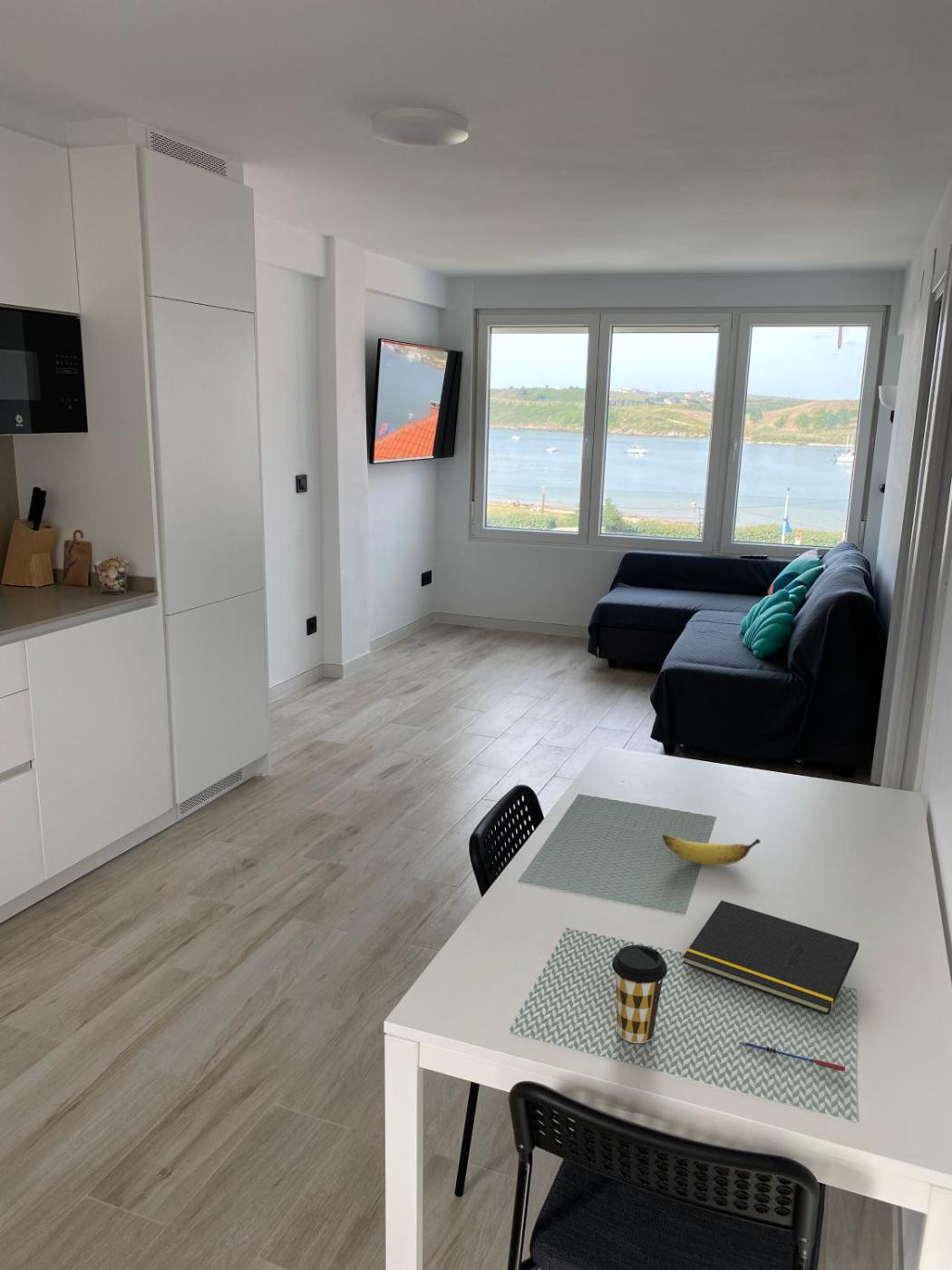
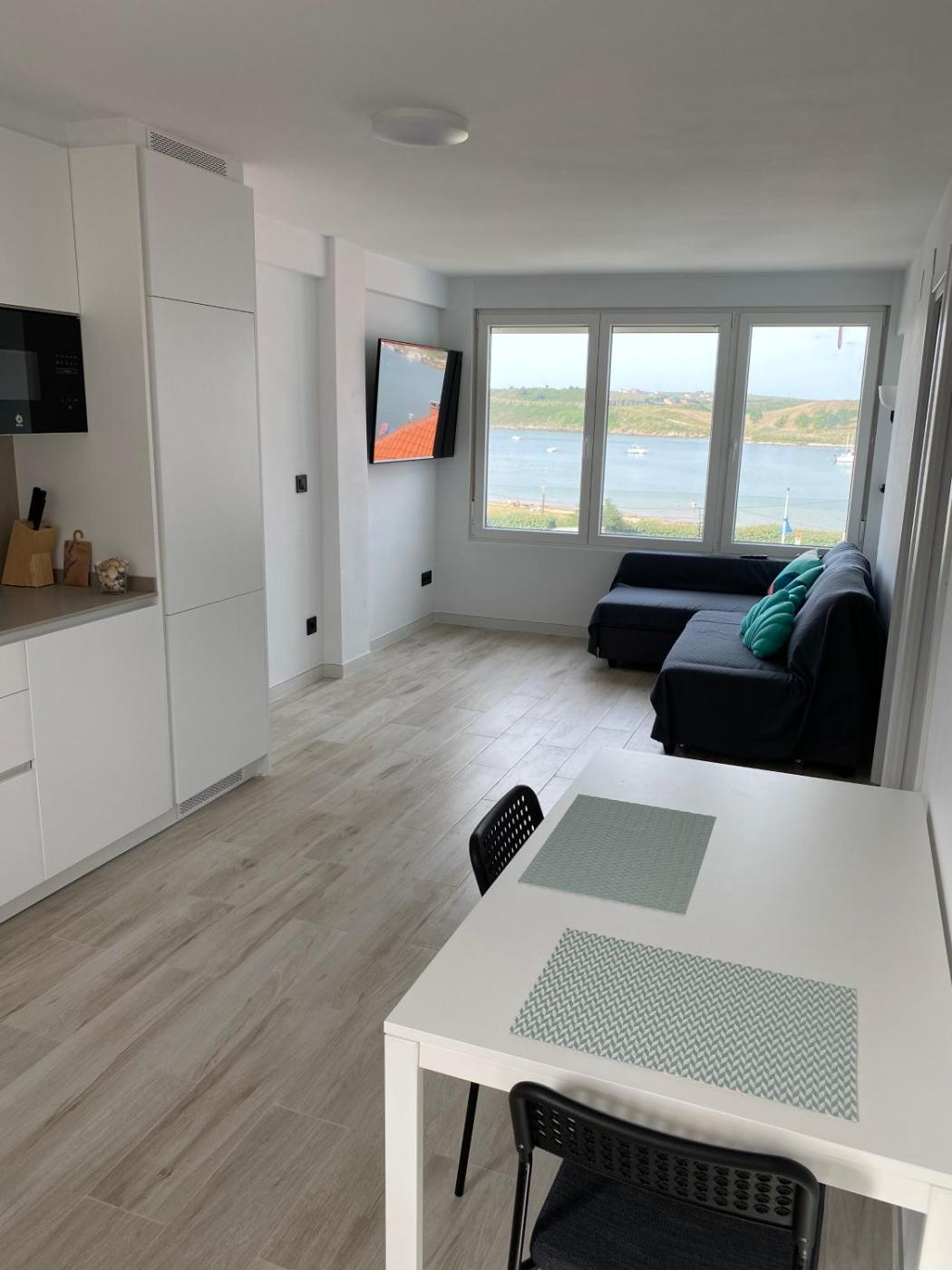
- notepad [683,900,860,1016]
- coffee cup [611,944,668,1044]
- banana [661,835,762,865]
- pen [739,1040,846,1072]
